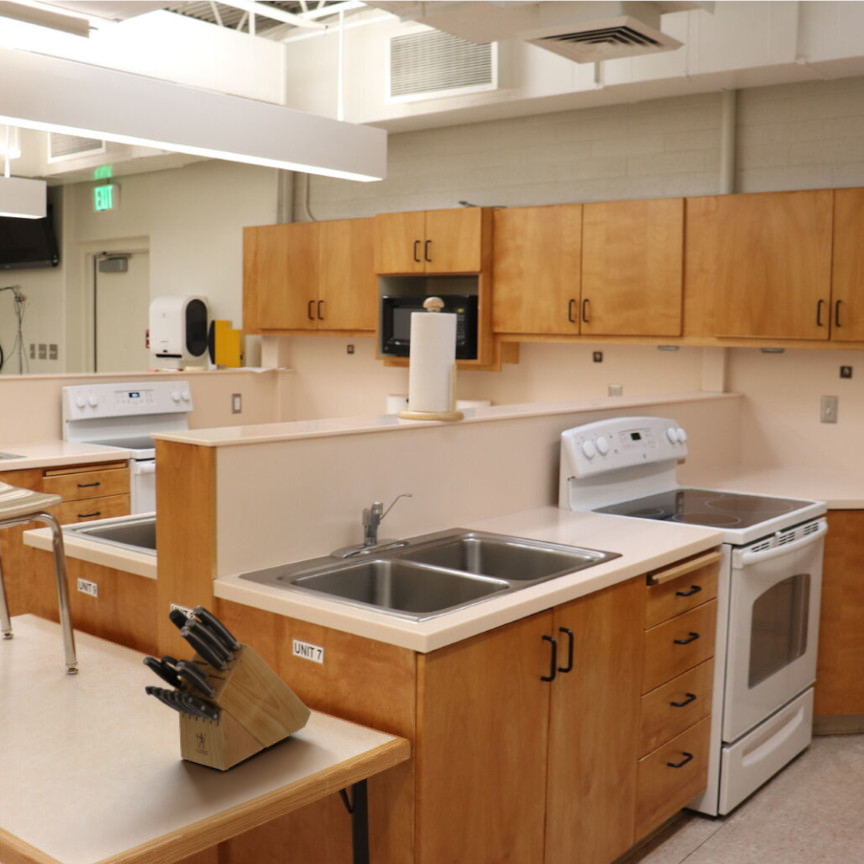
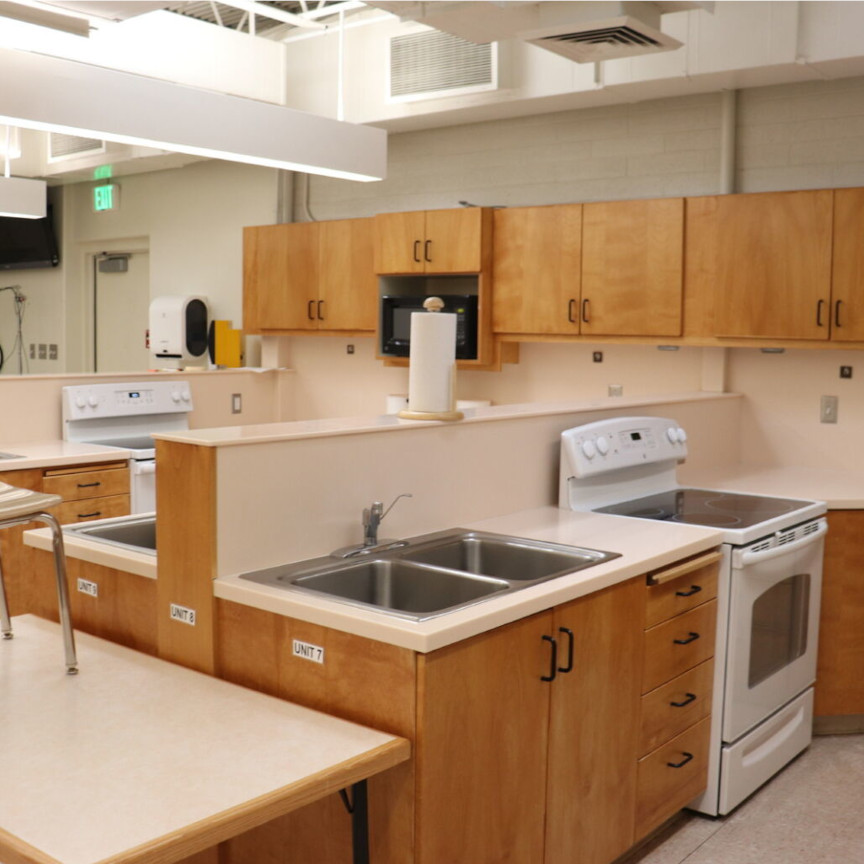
- knife block [142,604,312,772]
